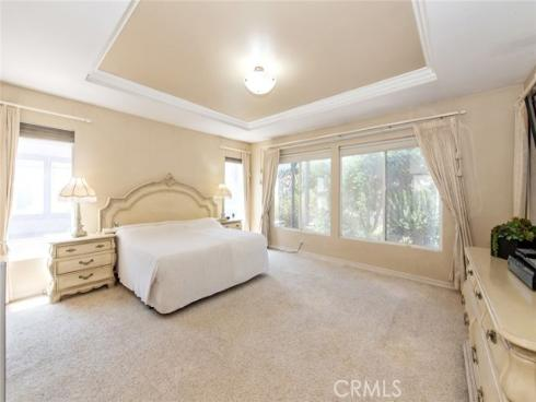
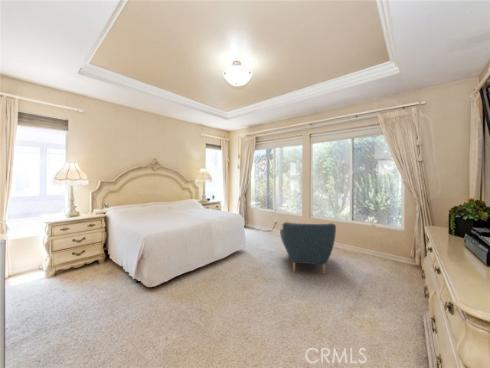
+ armchair [279,221,337,275]
